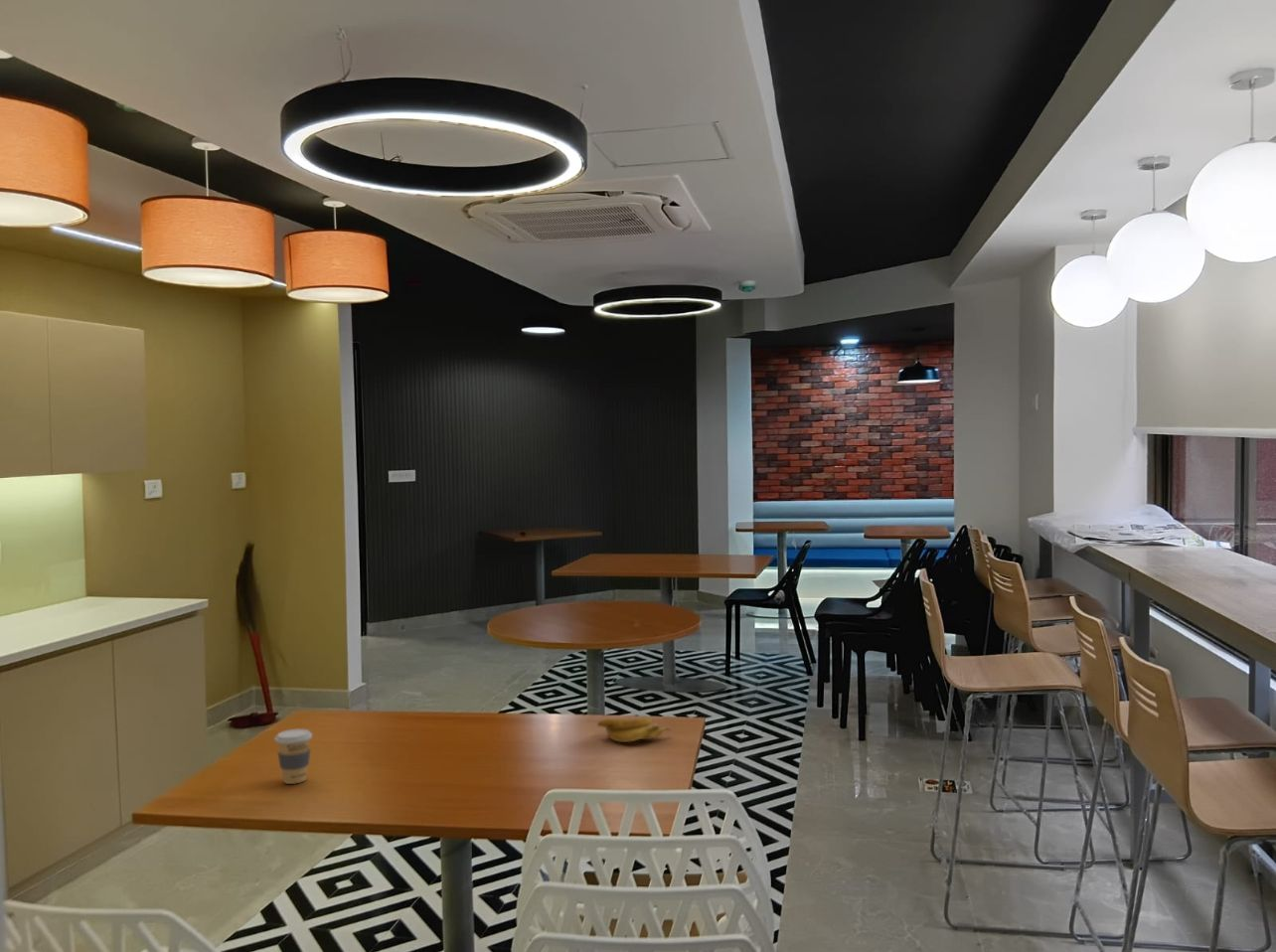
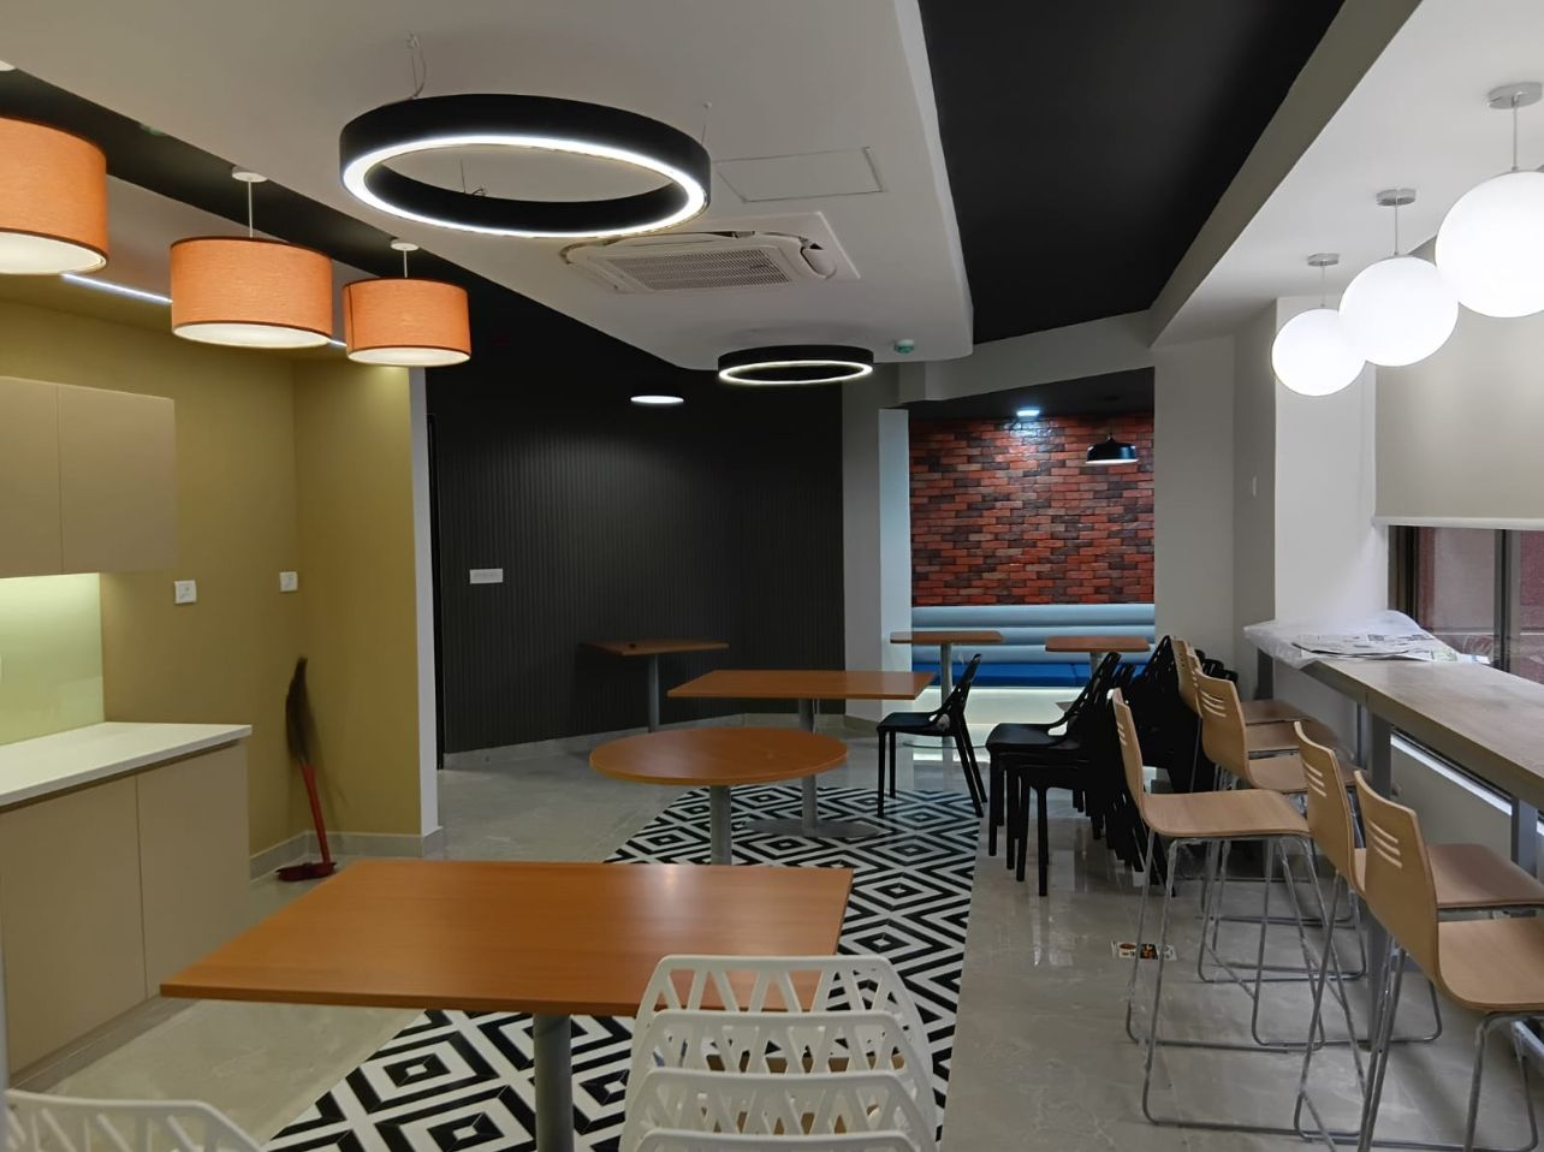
- banana [596,717,671,743]
- coffee cup [274,728,313,785]
